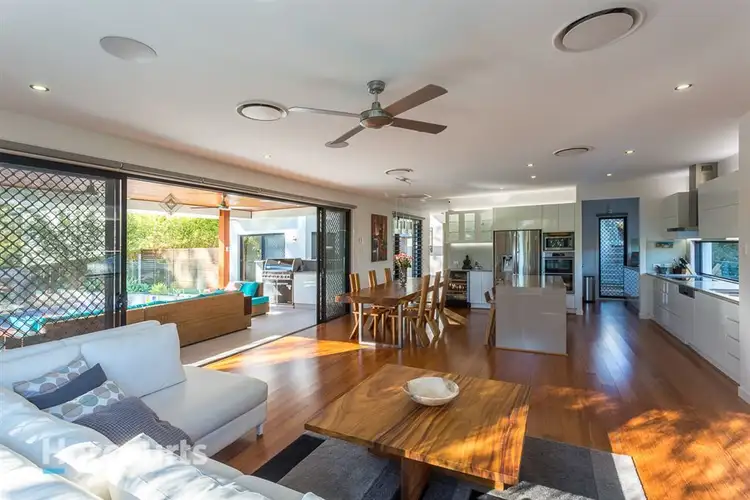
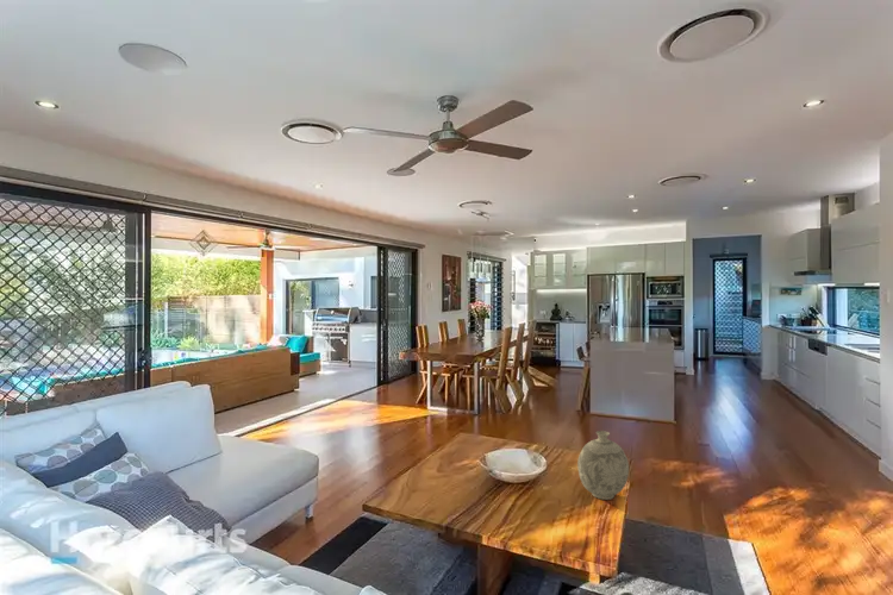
+ decorative vase [576,430,630,501]
